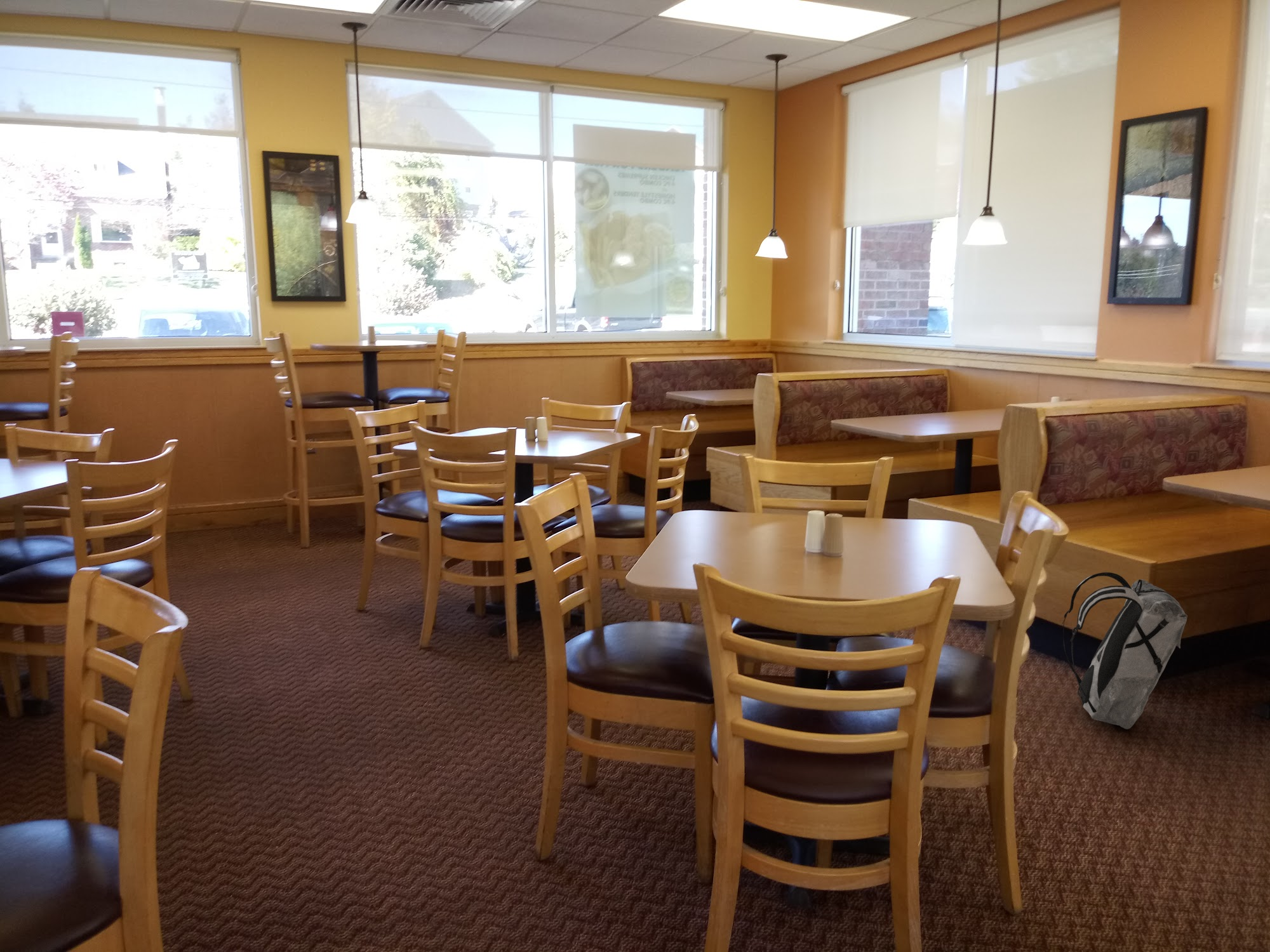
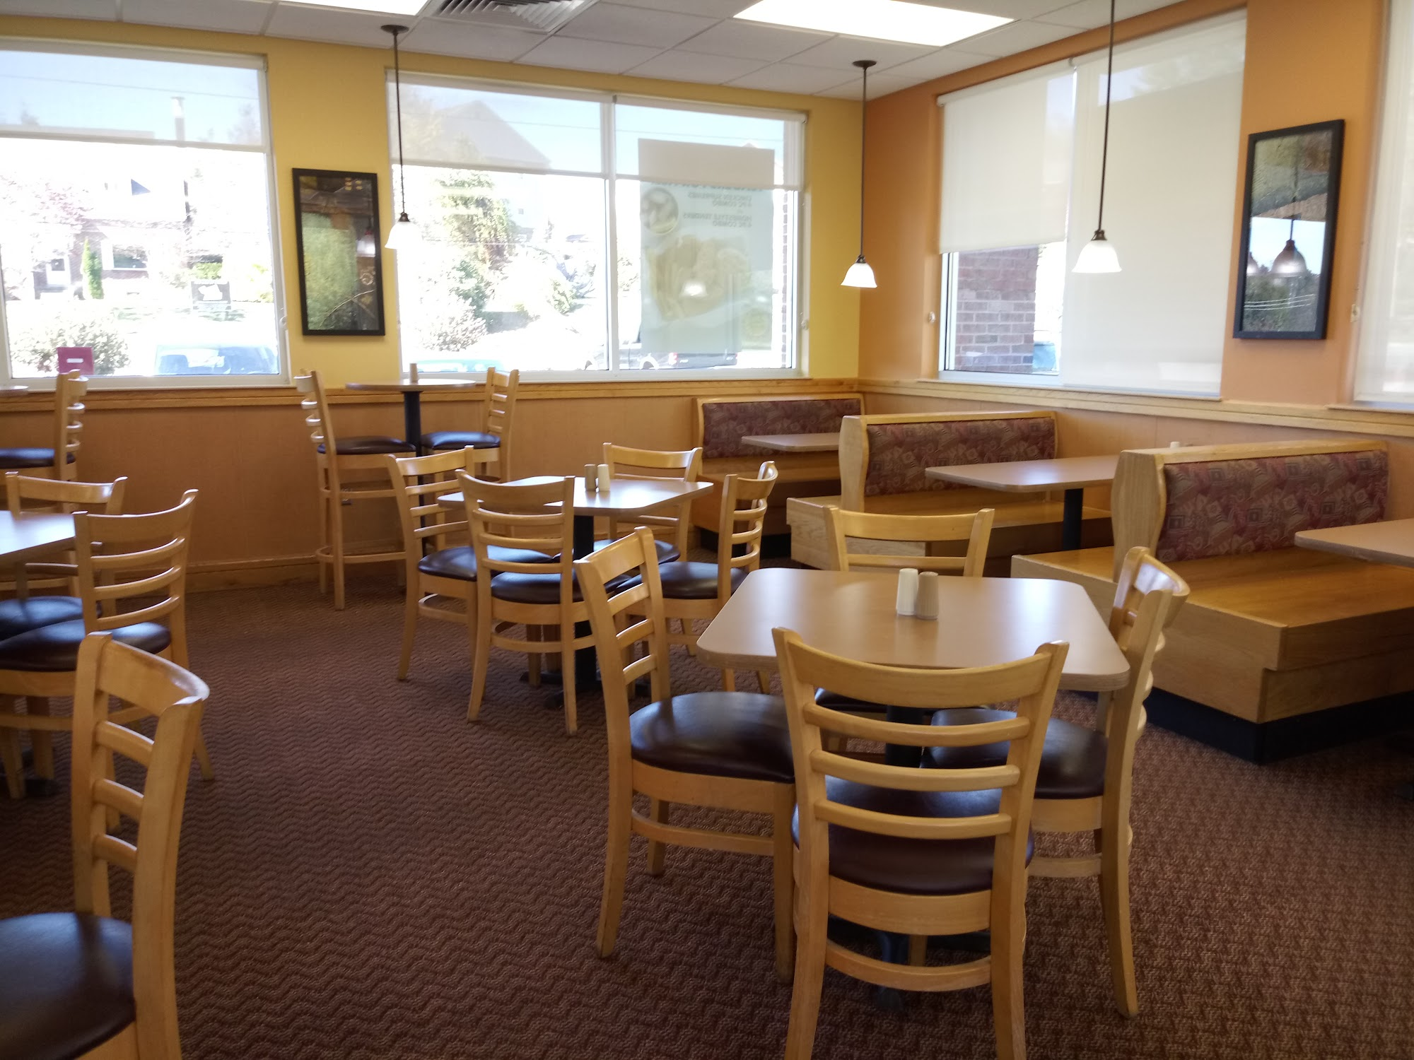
- backpack [1061,572,1188,730]
